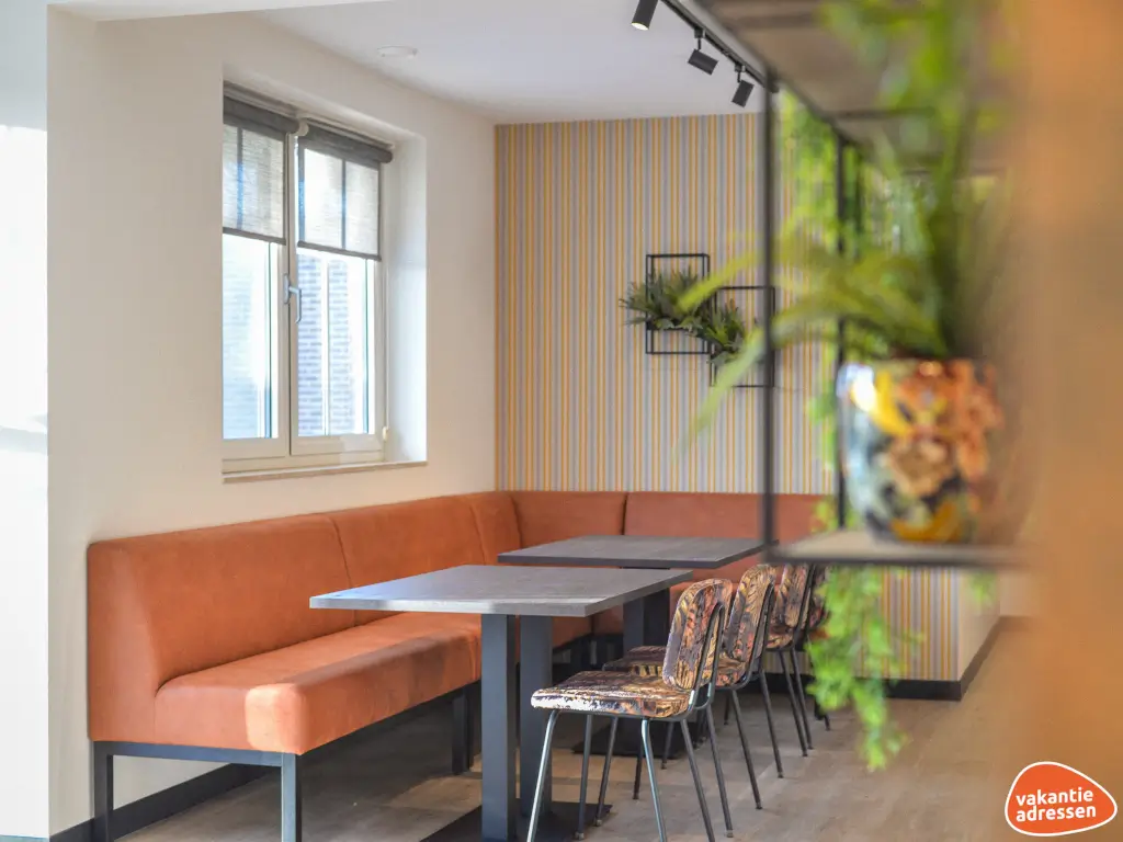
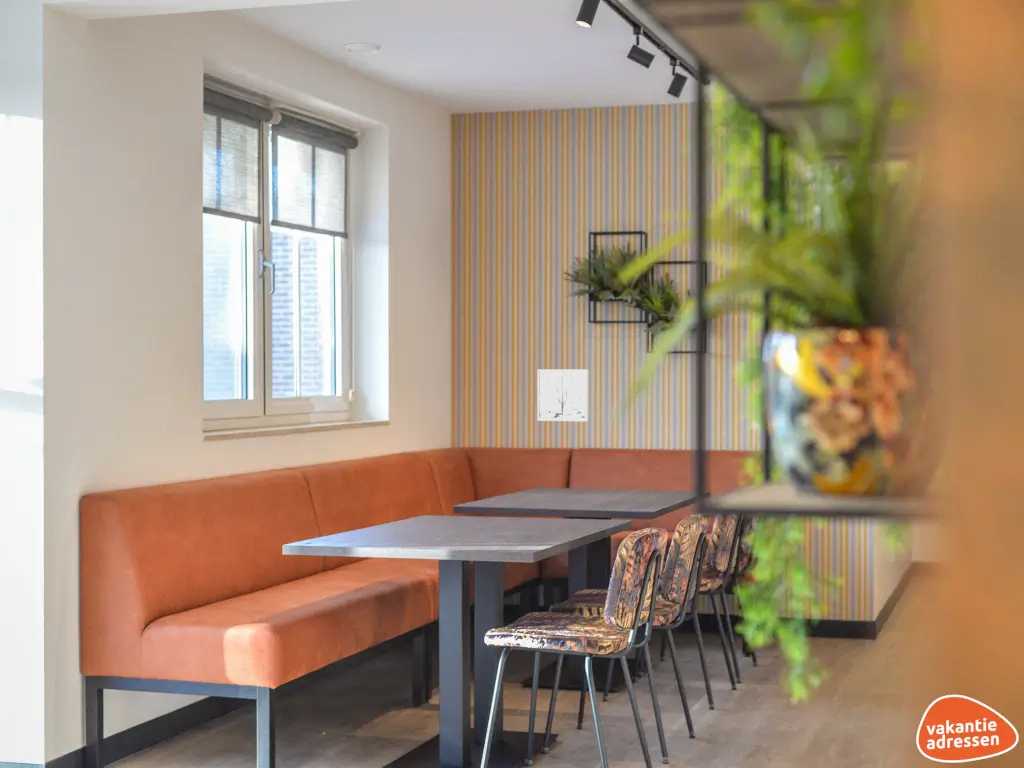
+ wall art [537,369,590,422]
